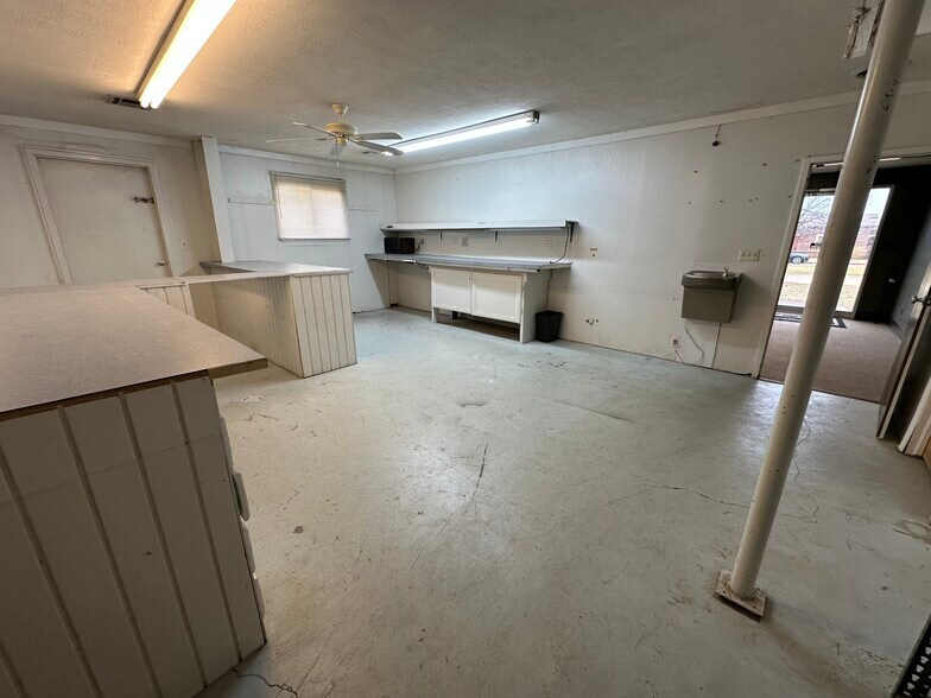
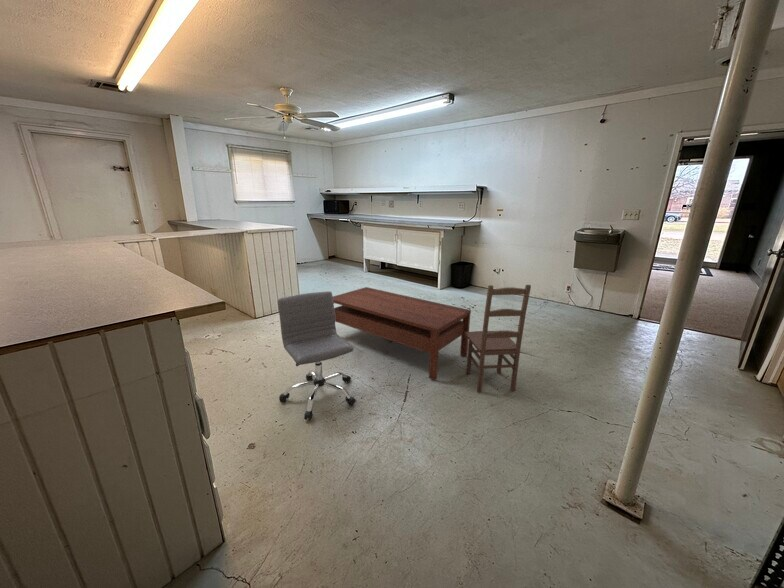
+ coffee table [333,286,472,381]
+ chair [277,290,357,421]
+ chair [465,284,532,394]
